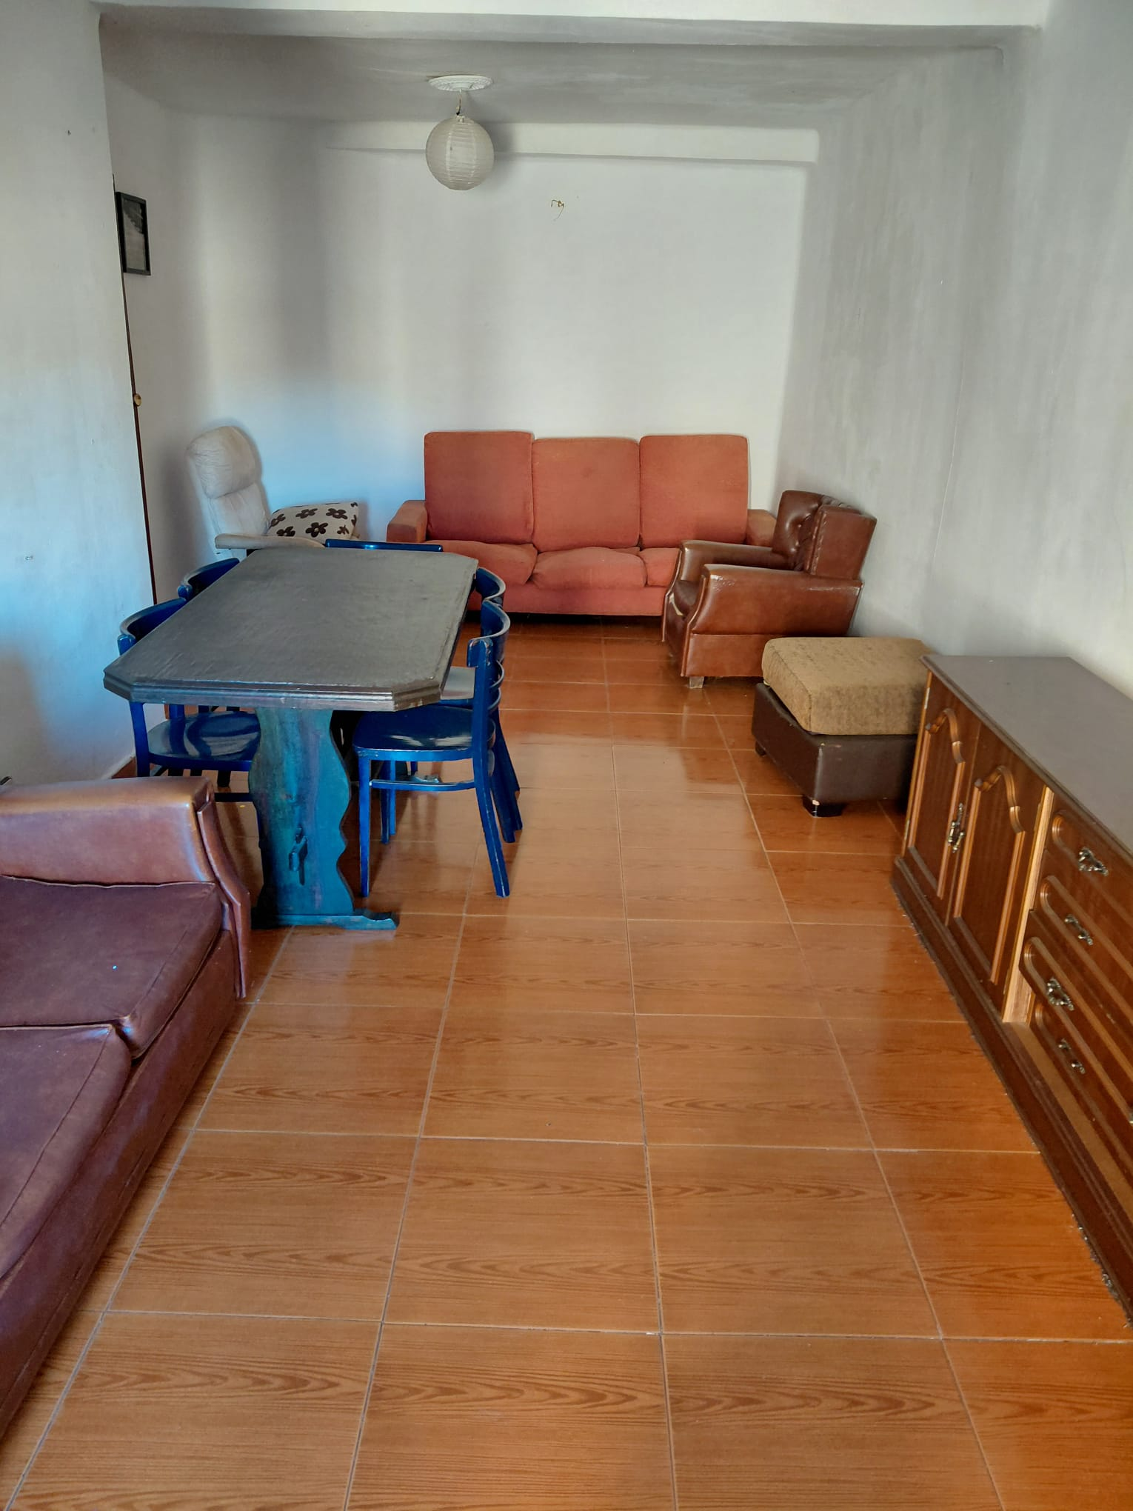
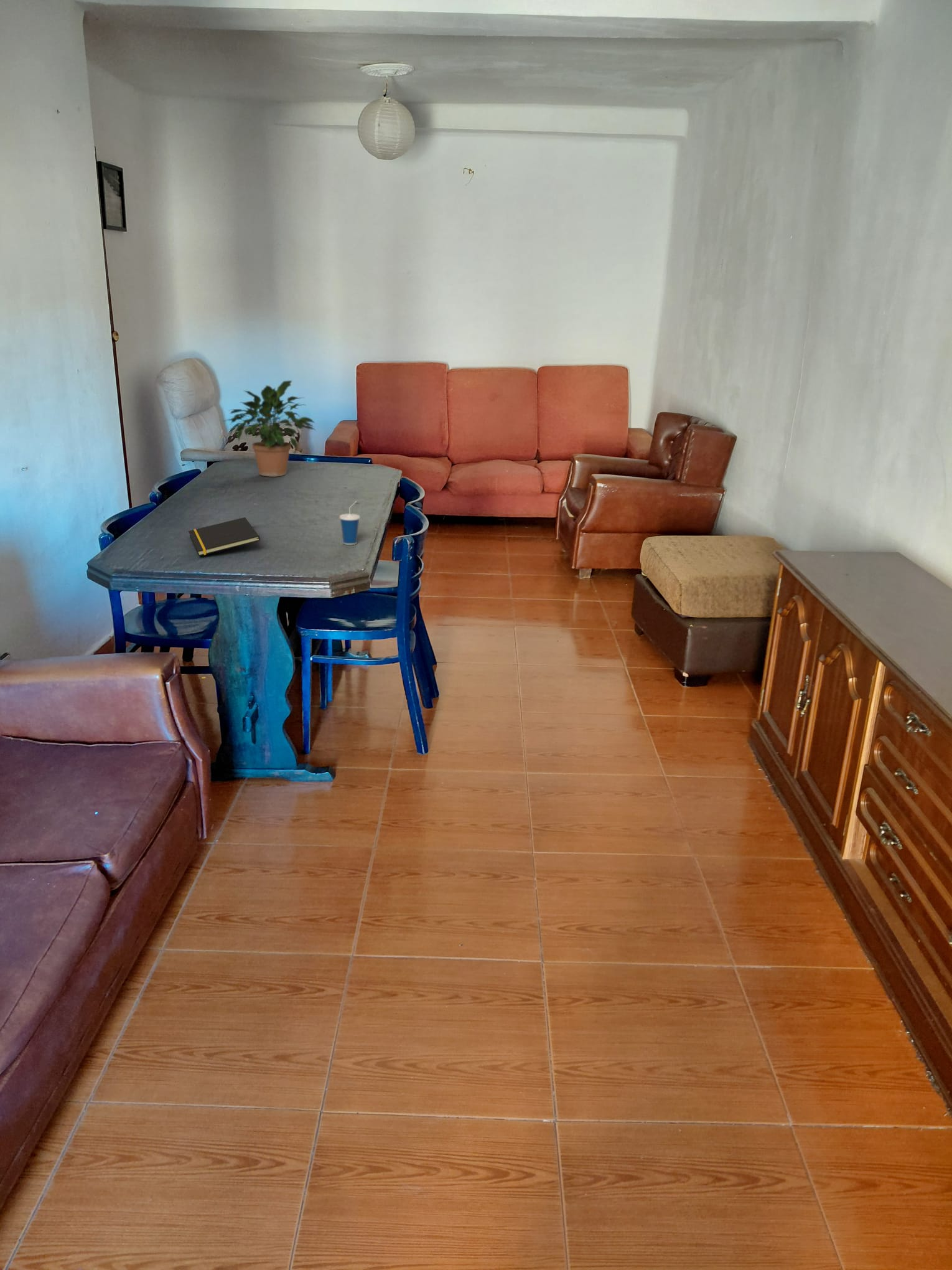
+ cup [339,501,361,545]
+ potted plant [223,380,317,477]
+ notepad [188,517,261,557]
